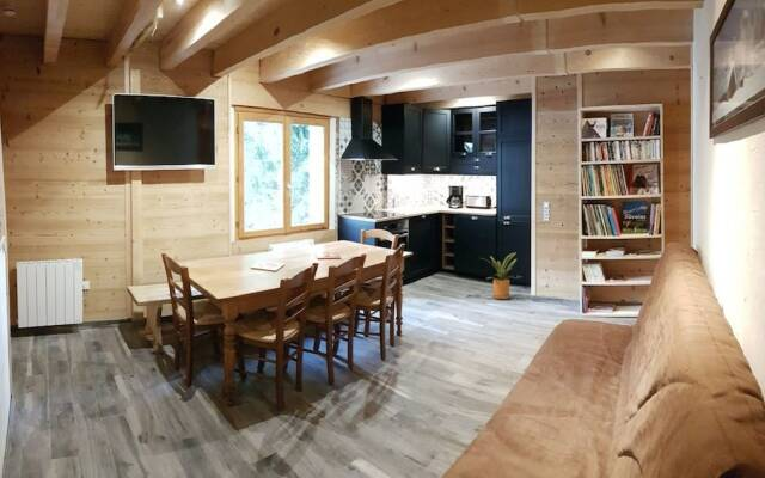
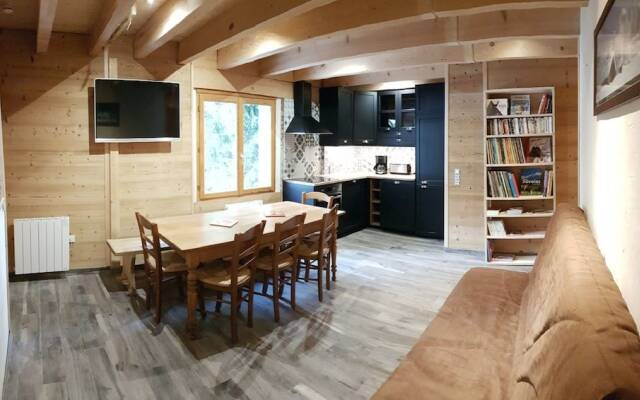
- house plant [481,252,522,300]
